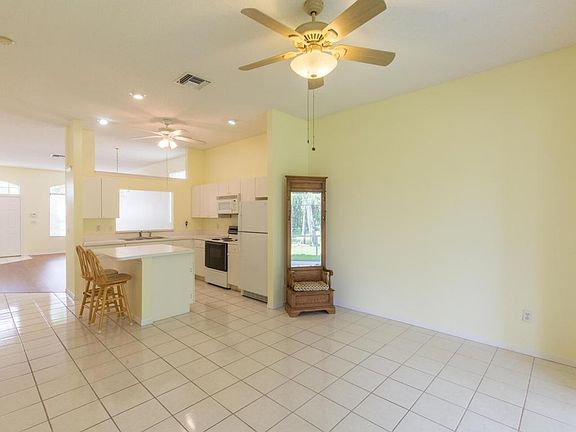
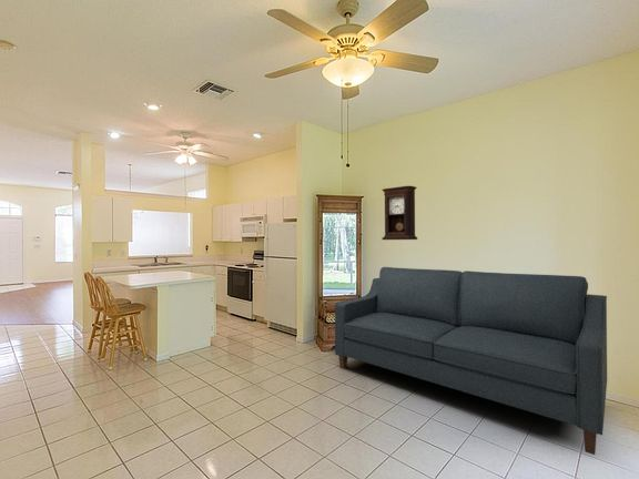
+ pendulum clock [381,185,418,241]
+ sofa [334,266,608,456]
